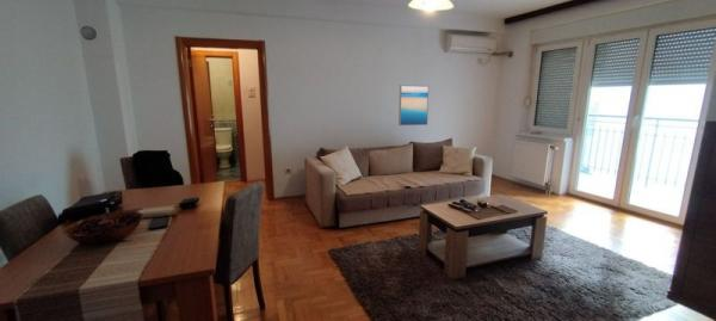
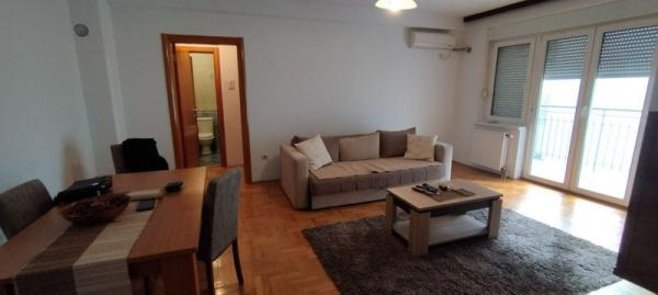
- wall art [397,84,430,126]
